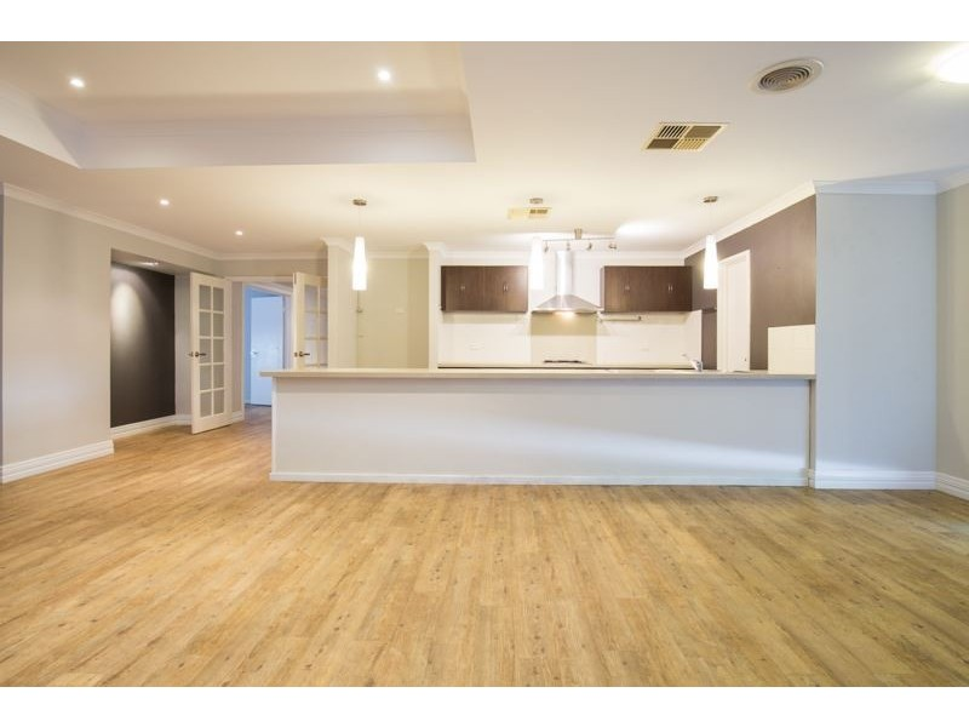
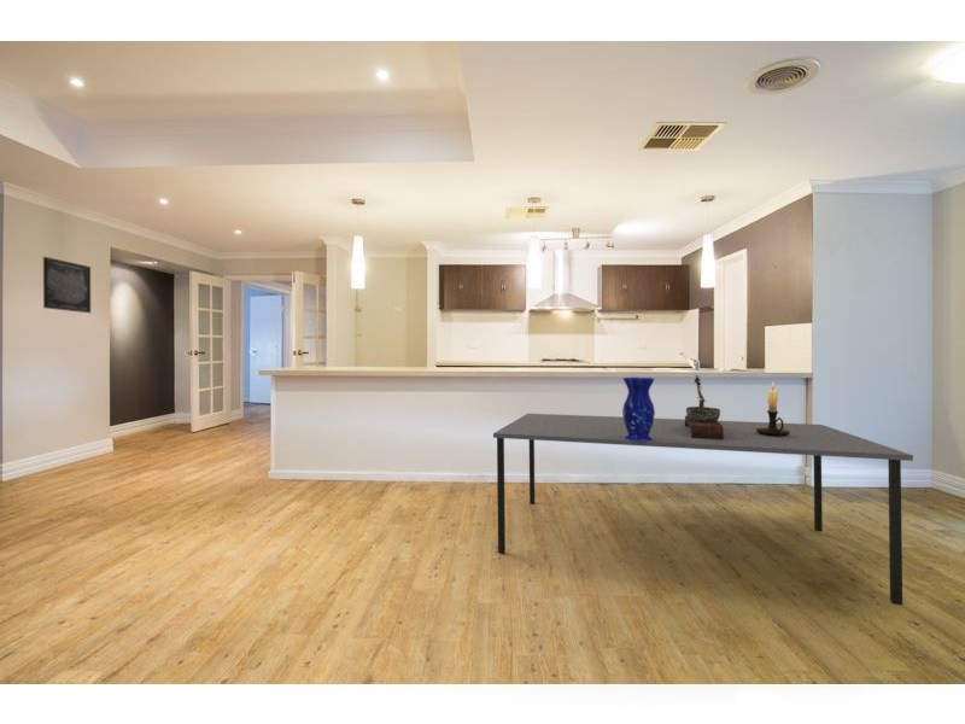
+ bonsai tree [684,374,724,439]
+ candle holder [756,381,790,437]
+ wall art [42,256,92,314]
+ vase [621,376,656,442]
+ dining table [492,413,914,606]
